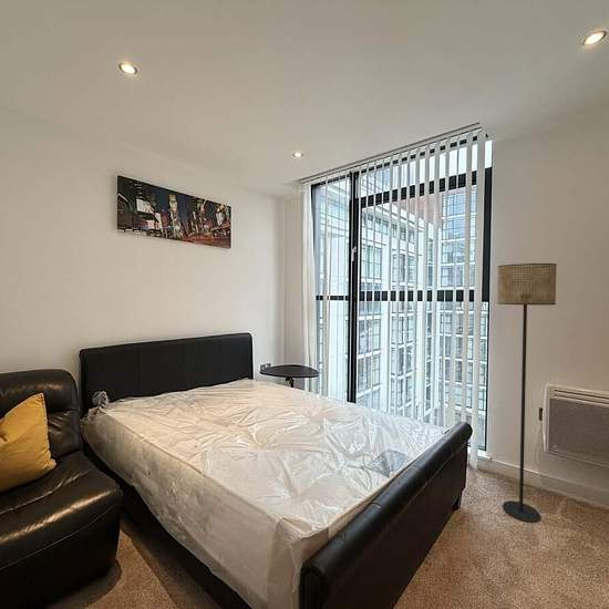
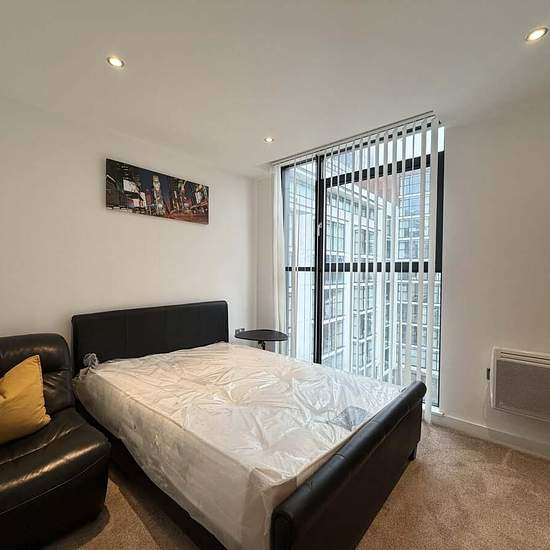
- floor lamp [496,262,558,524]
